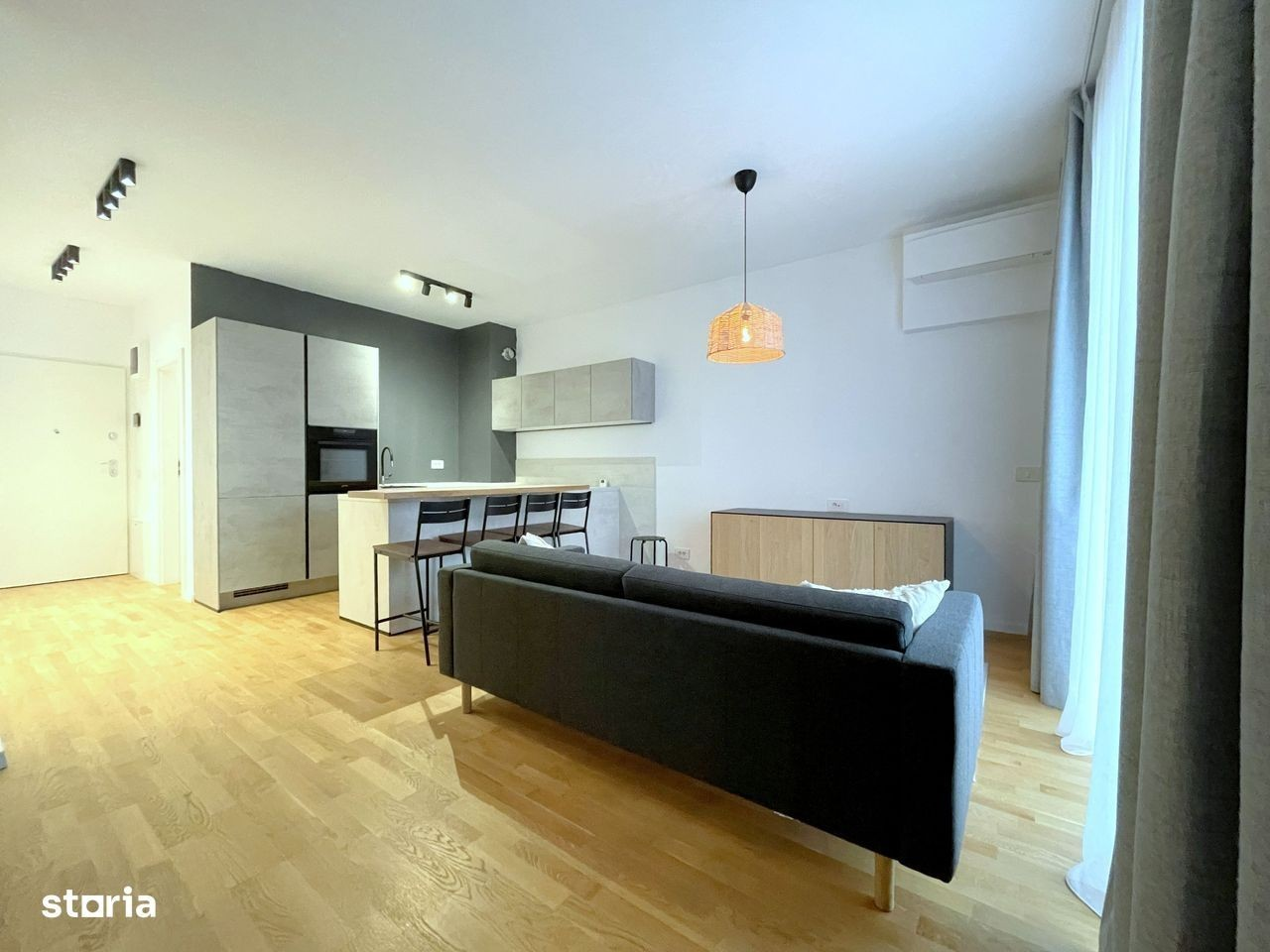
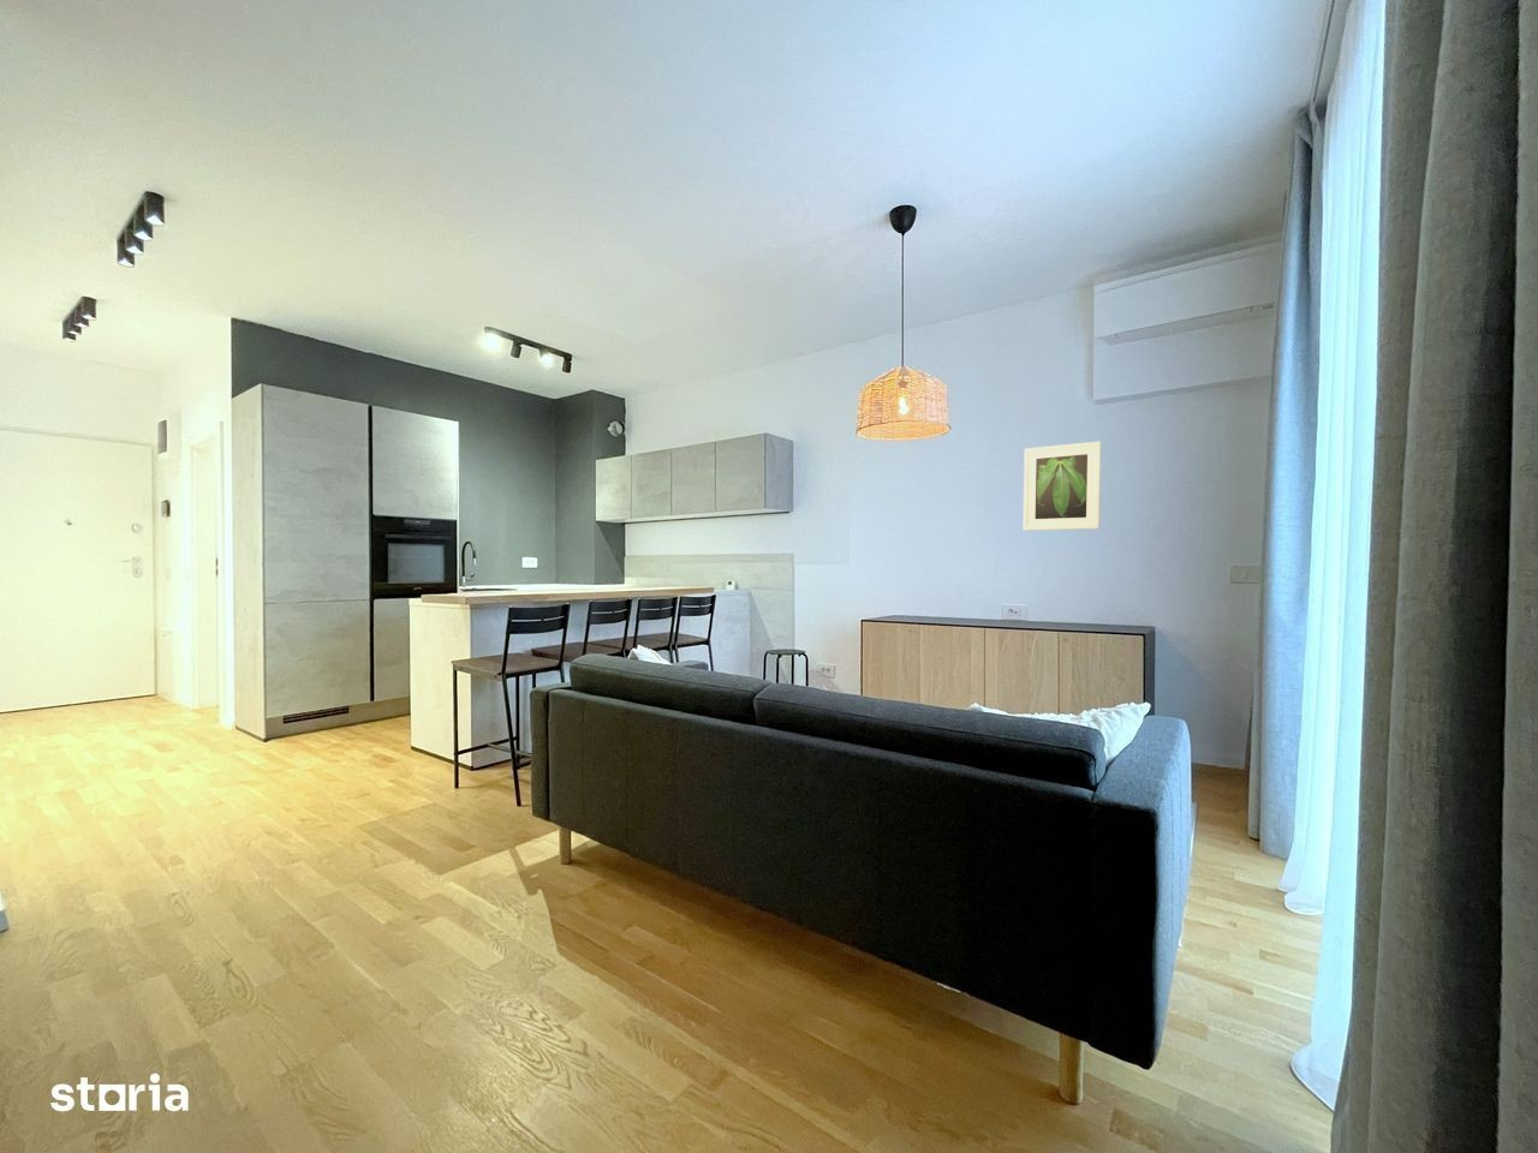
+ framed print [1022,440,1102,532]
